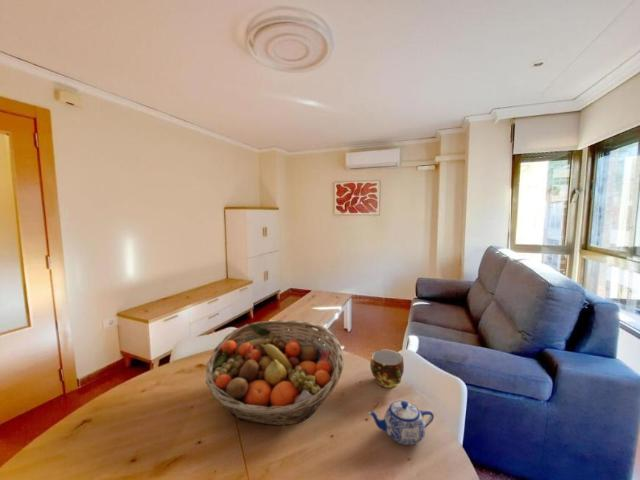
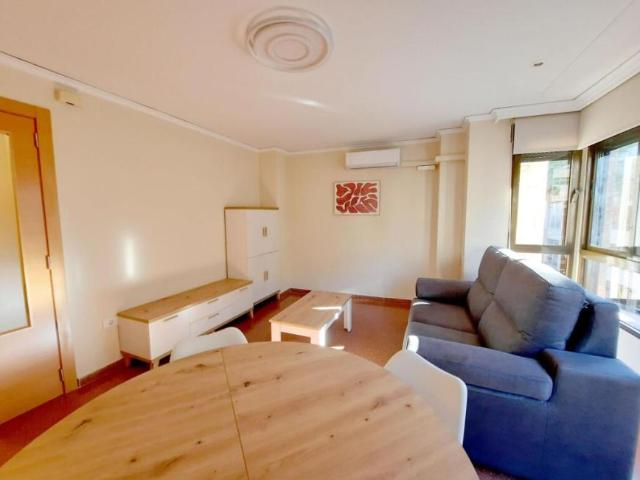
- teapot [367,400,435,446]
- cup [369,348,405,389]
- fruit basket [205,319,345,426]
